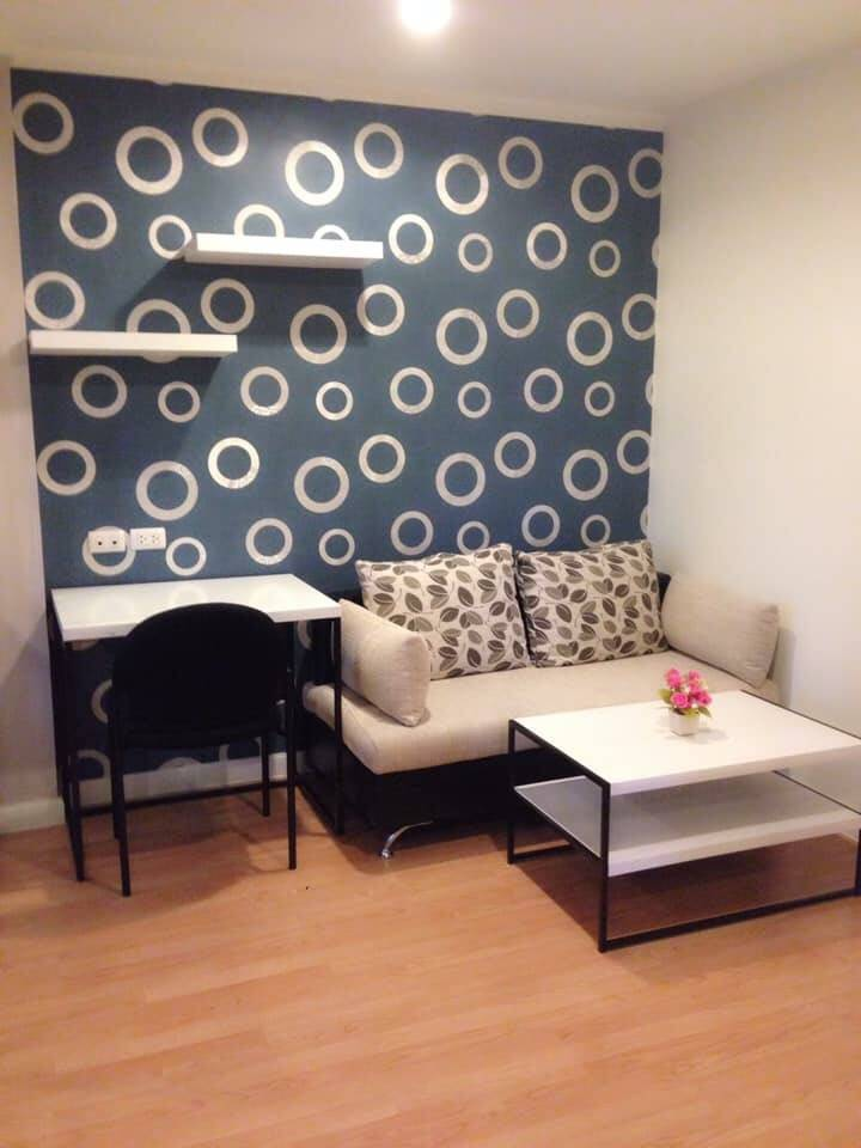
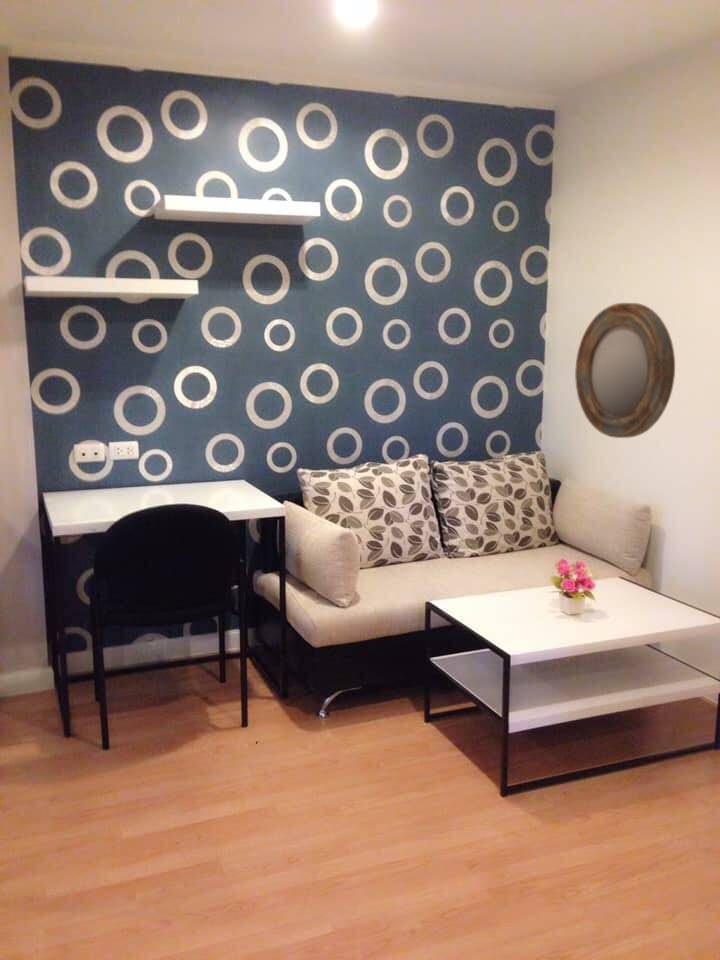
+ home mirror [574,302,676,439]
